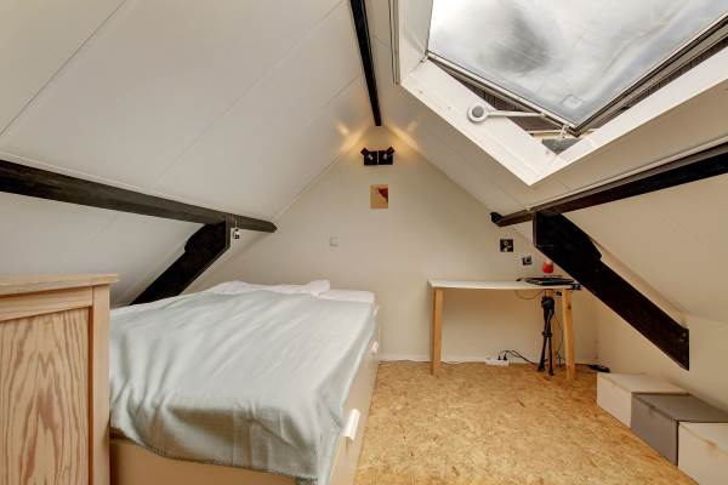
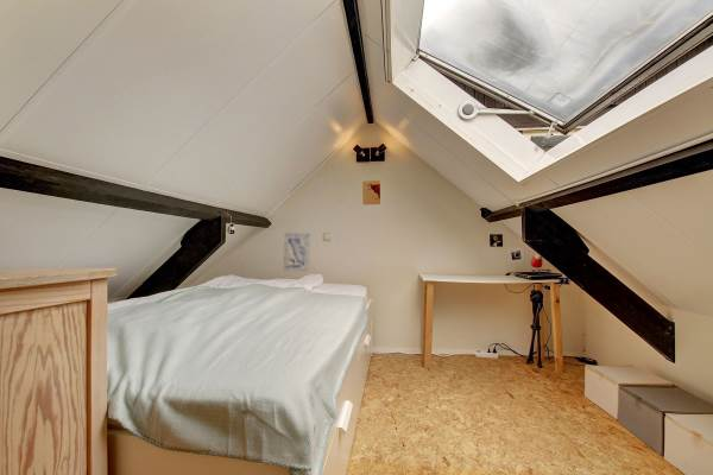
+ wall art [282,232,311,273]
